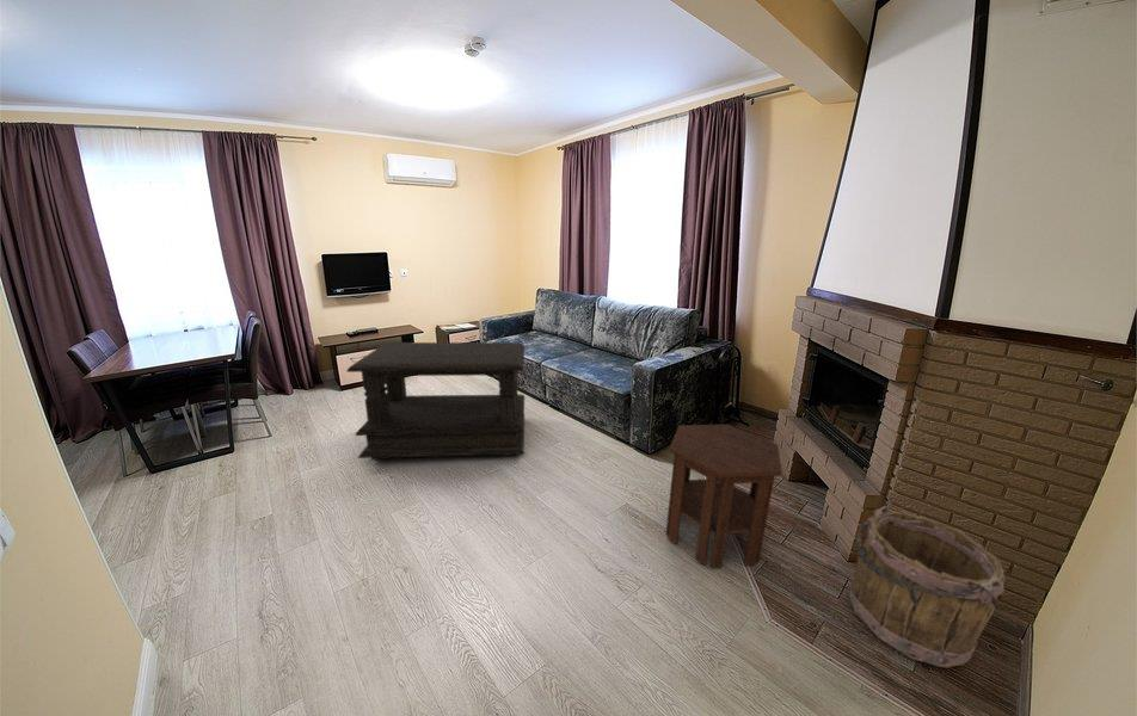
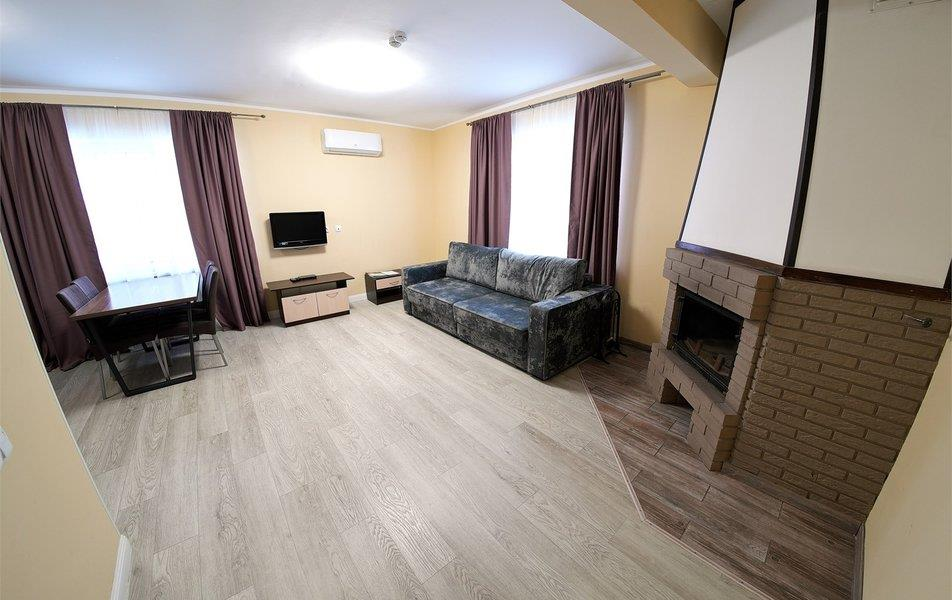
- side table [665,424,783,569]
- coffee table [345,341,526,462]
- bucket [848,505,1007,669]
